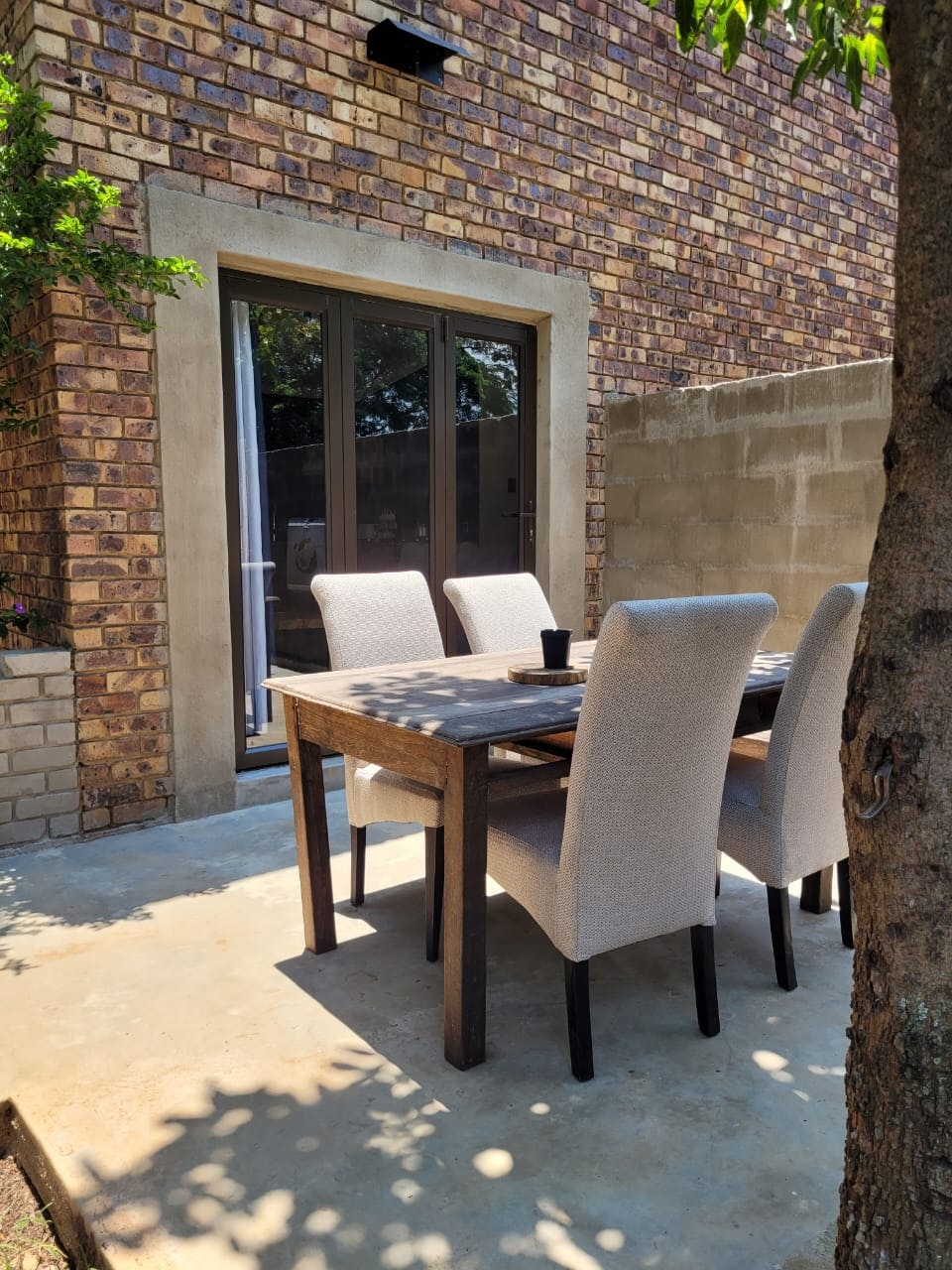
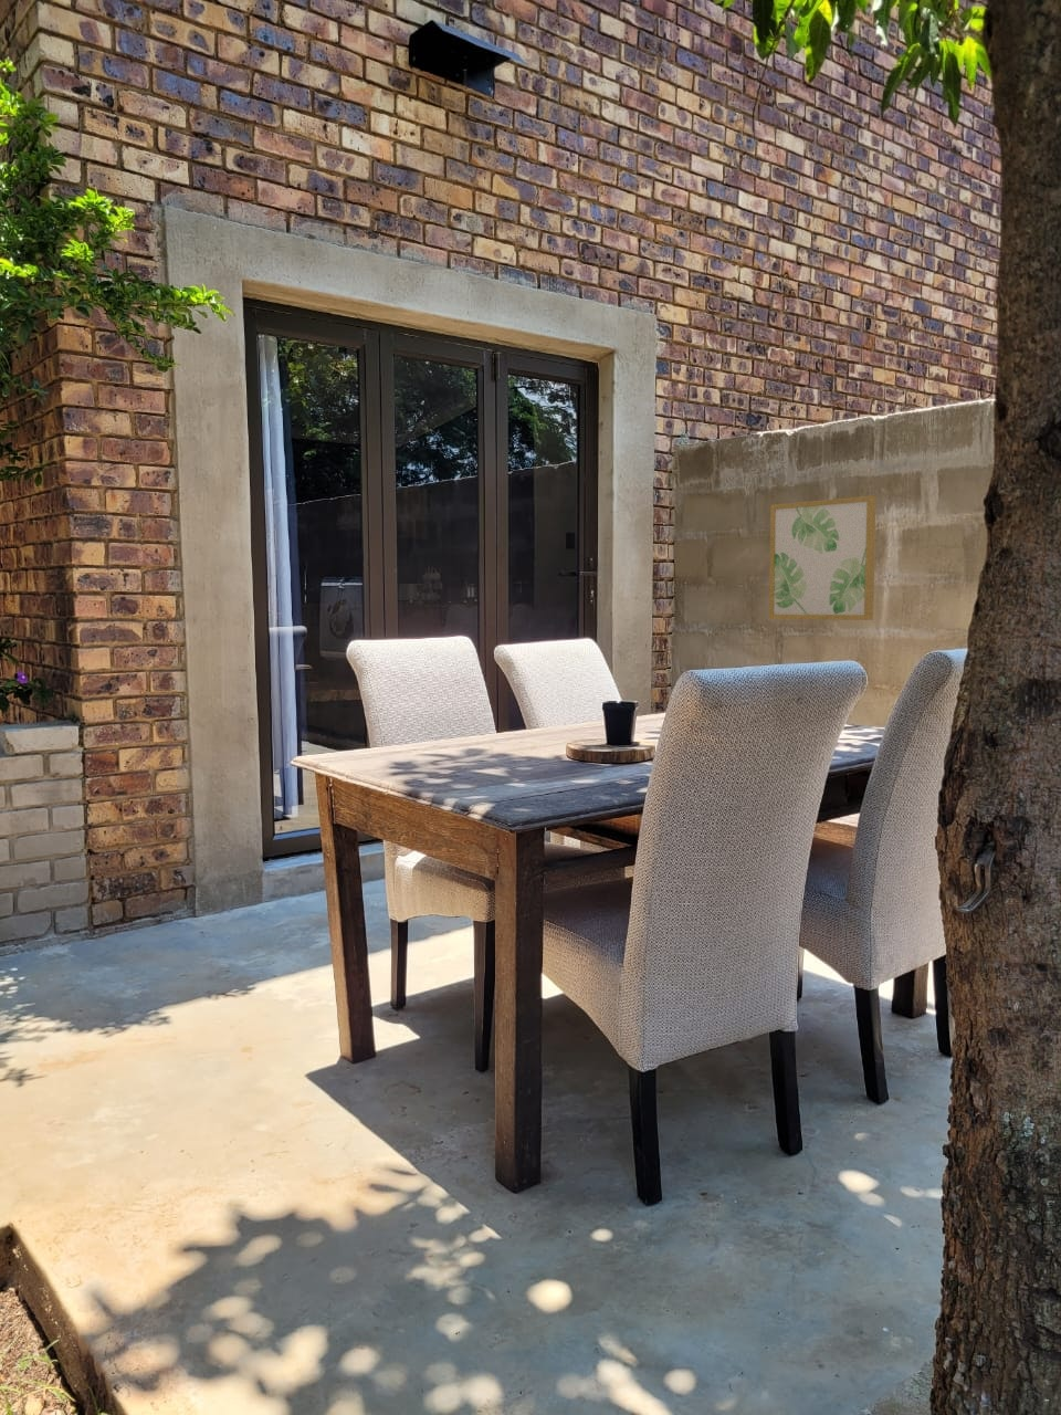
+ wall art [768,496,877,622]
